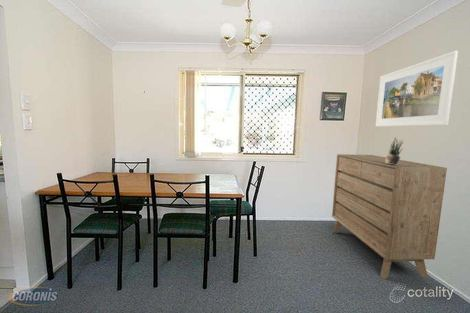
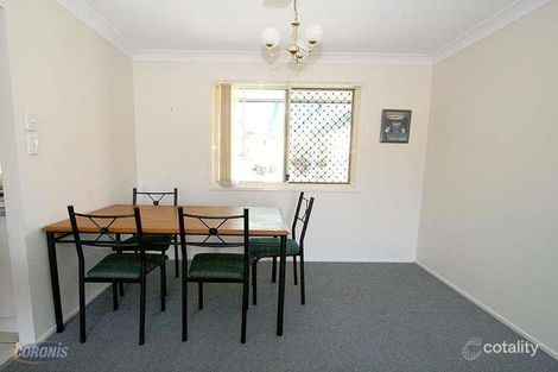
- potted plant [386,138,405,165]
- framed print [375,50,459,128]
- dresser [331,153,448,280]
